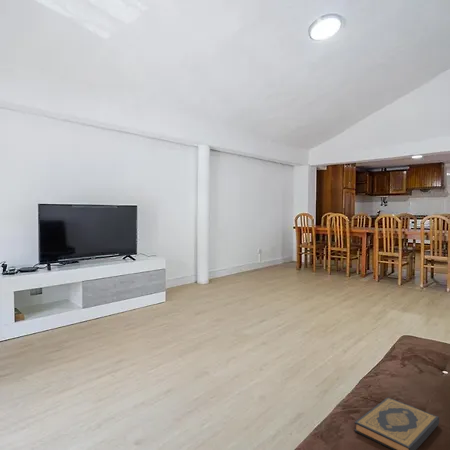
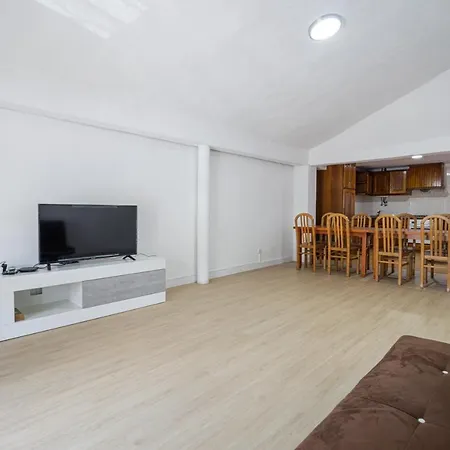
- hardback book [354,396,440,450]
